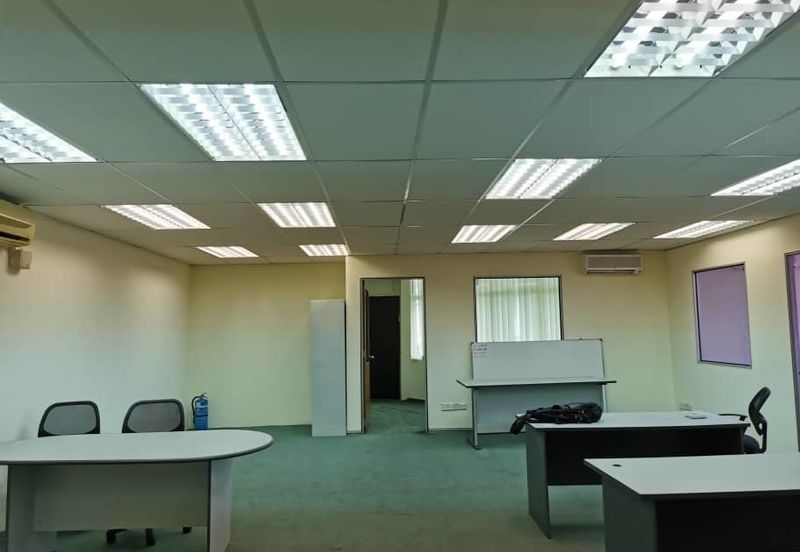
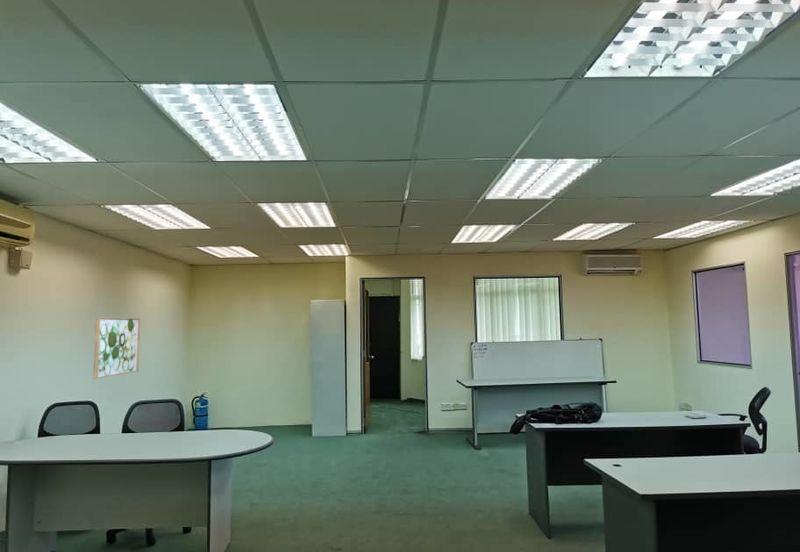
+ wall art [92,316,141,380]
